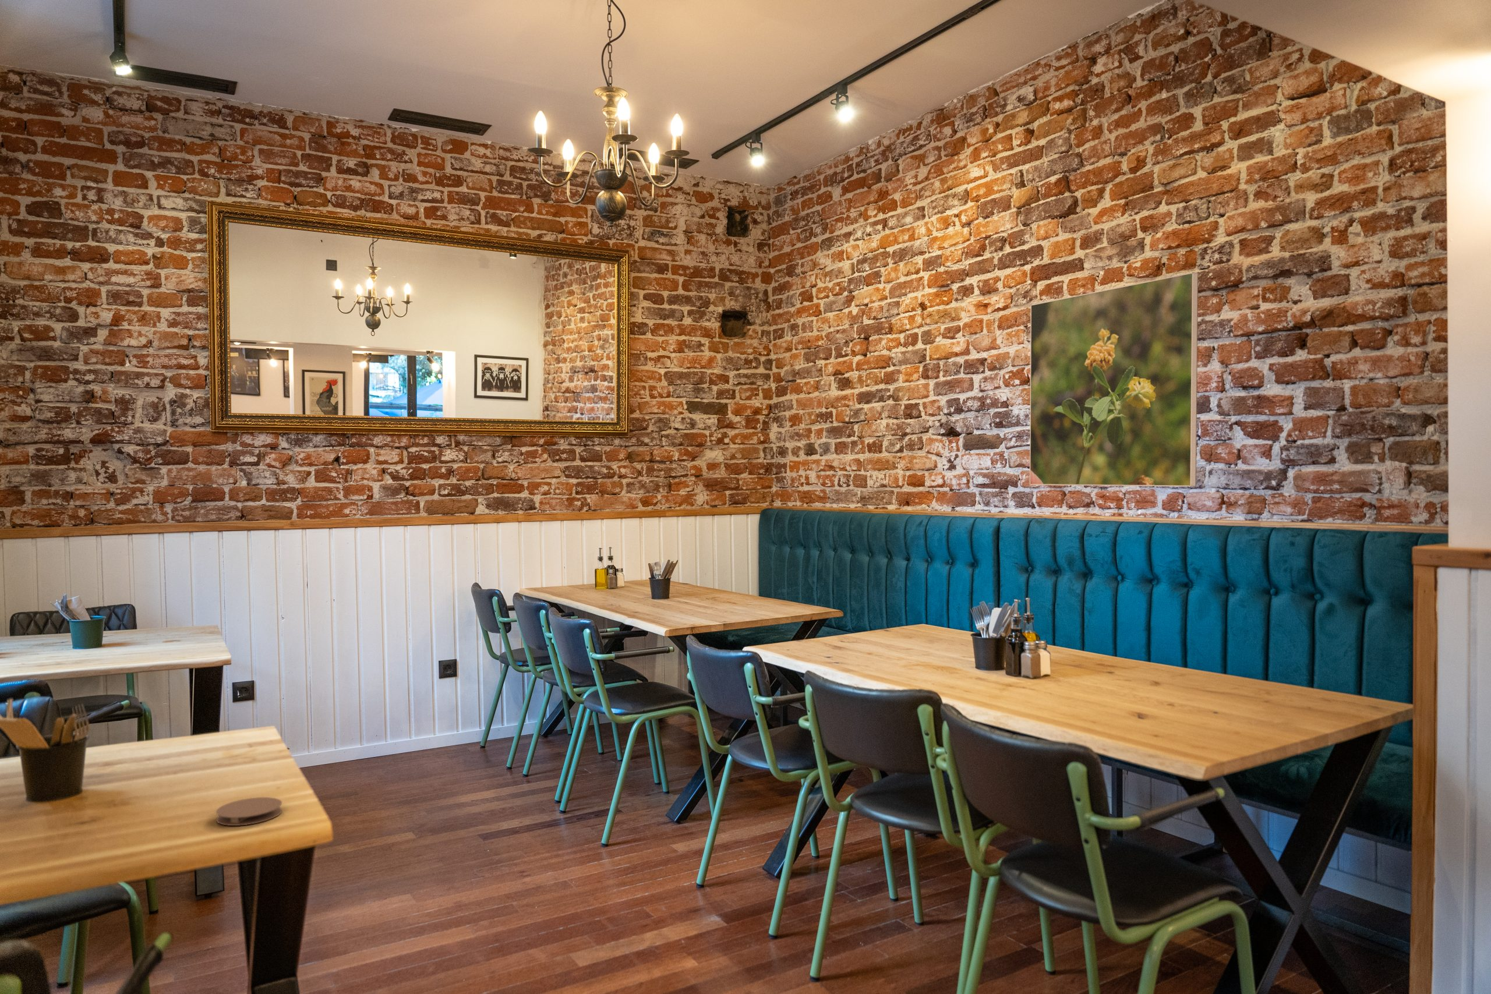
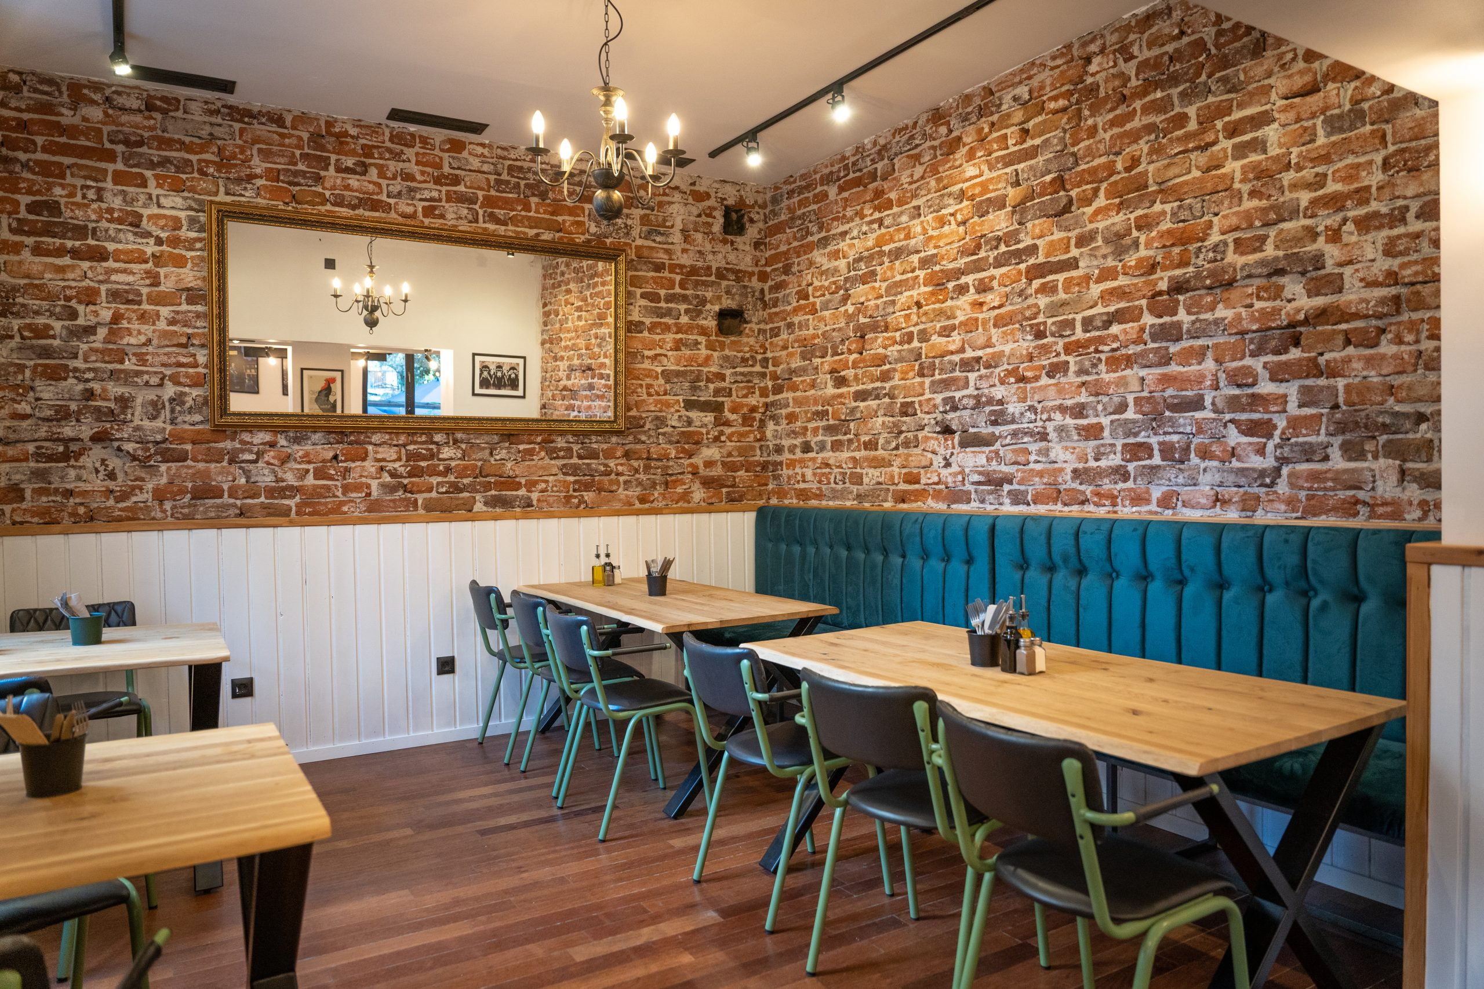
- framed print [1030,272,1198,487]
- coaster [215,797,283,826]
